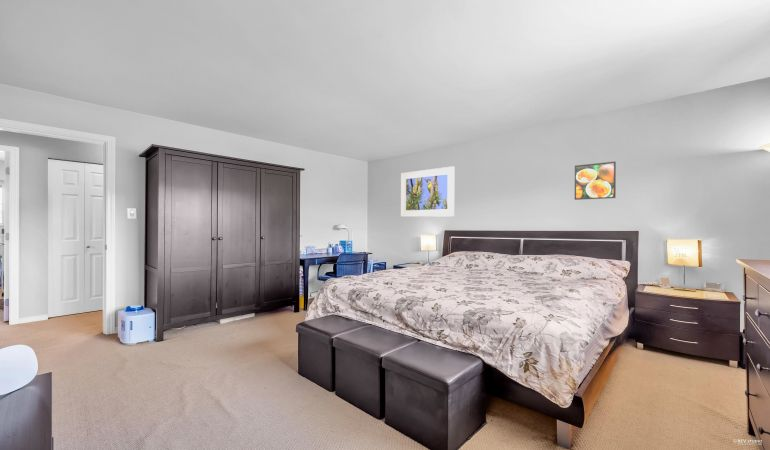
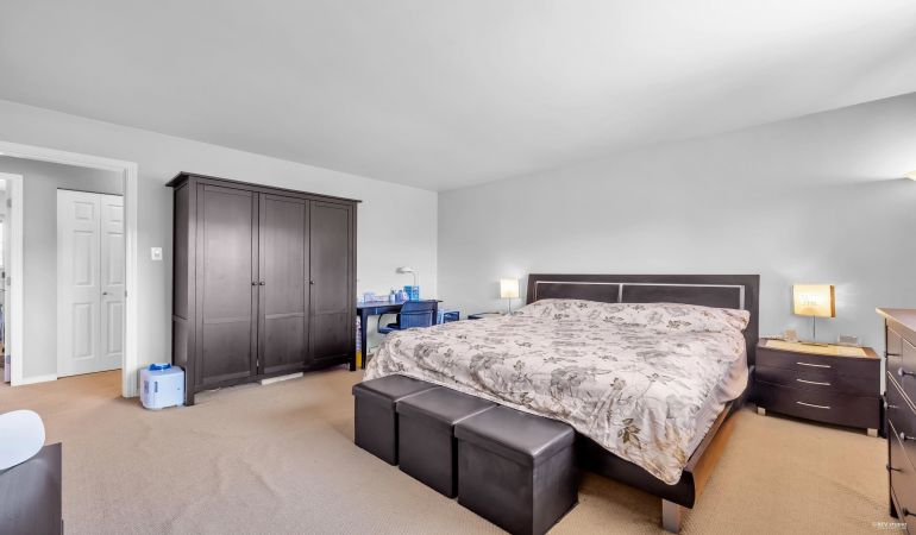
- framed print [400,165,455,218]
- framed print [574,161,617,201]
